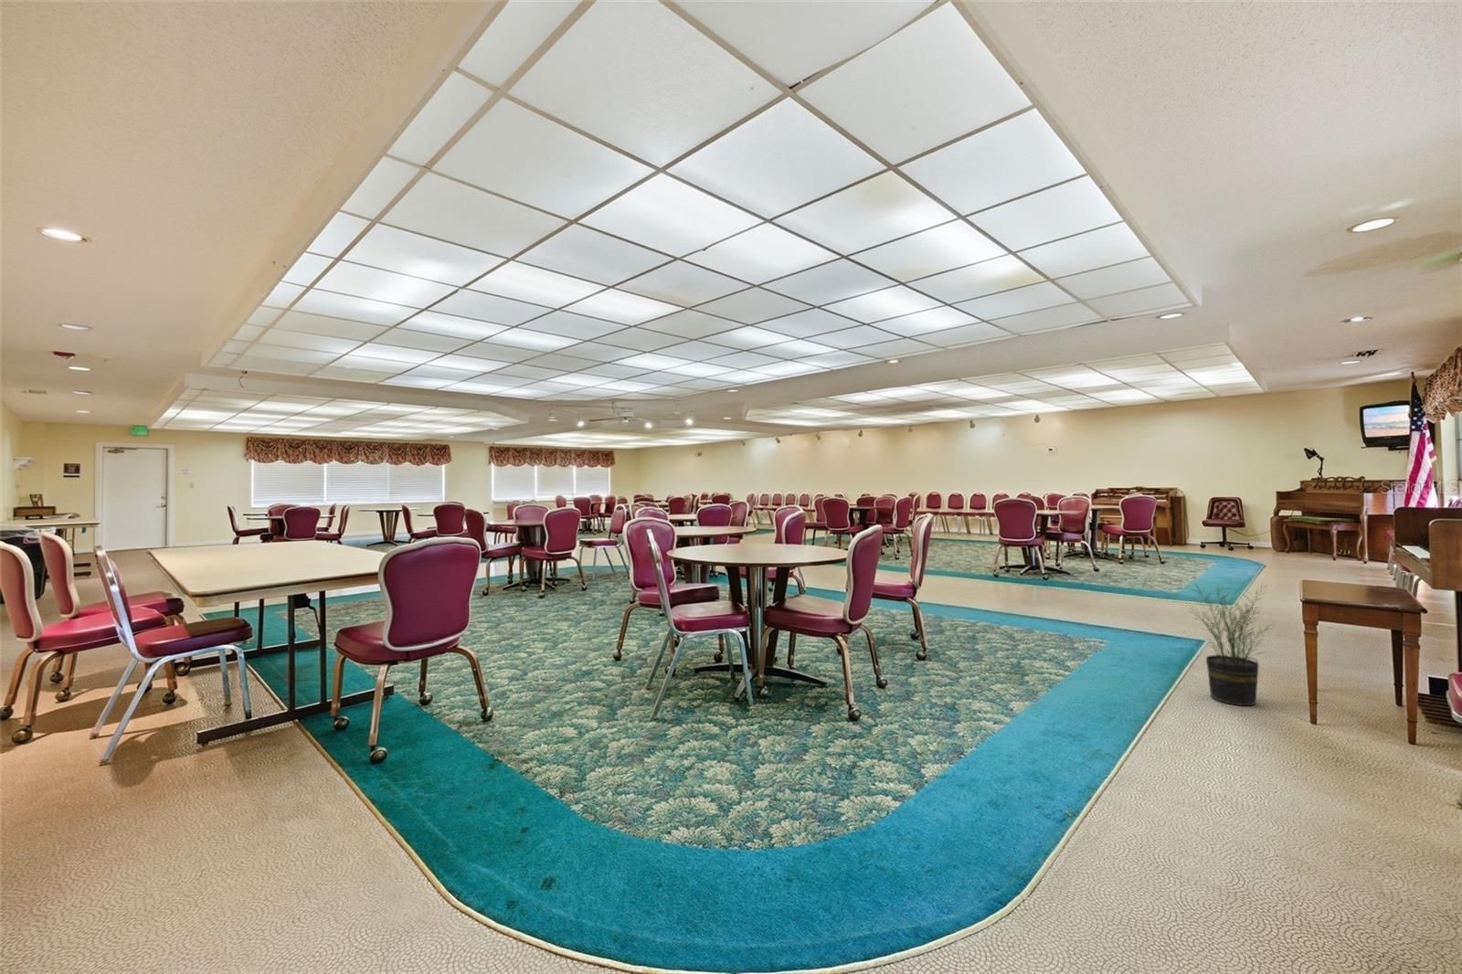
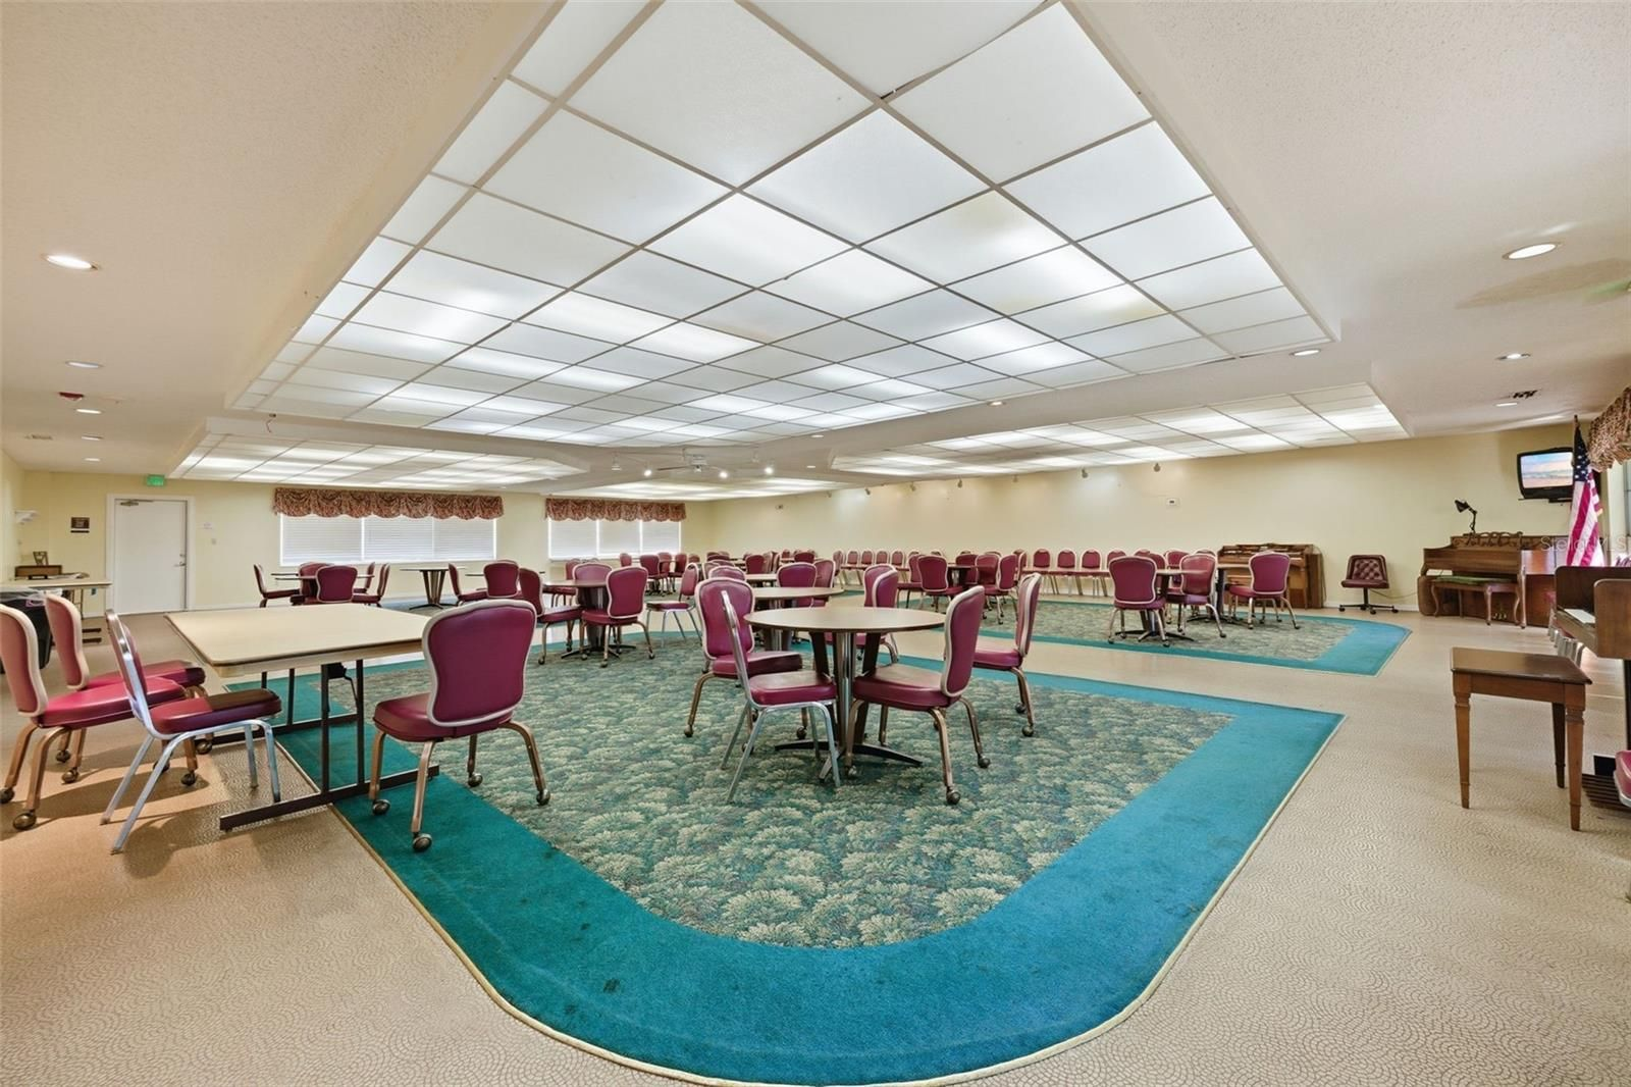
- potted plant [1189,583,1275,707]
